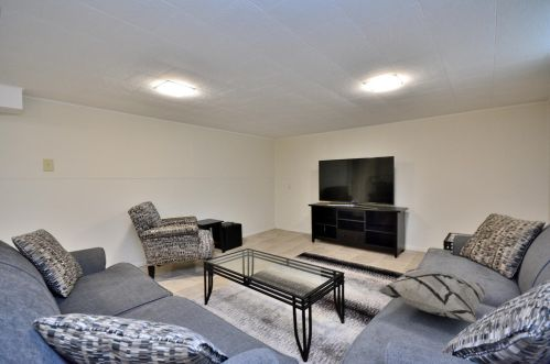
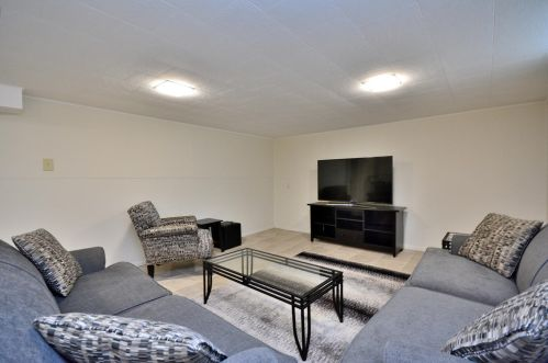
- decorative pillow [376,267,490,323]
